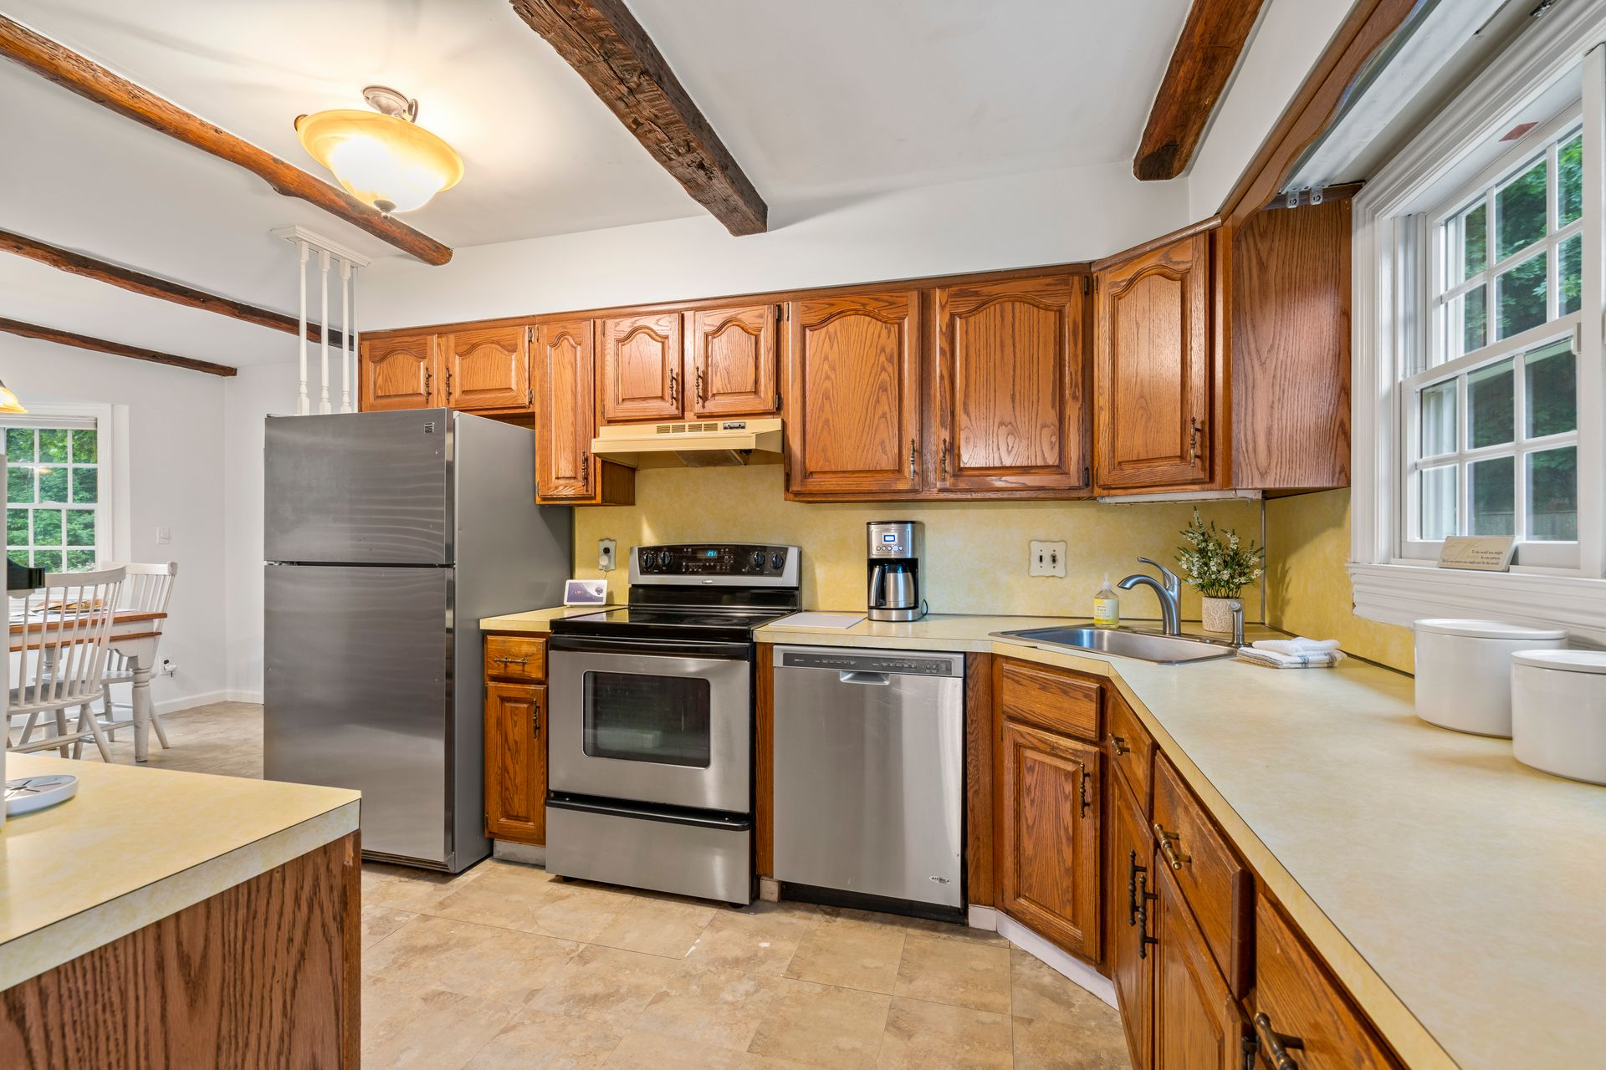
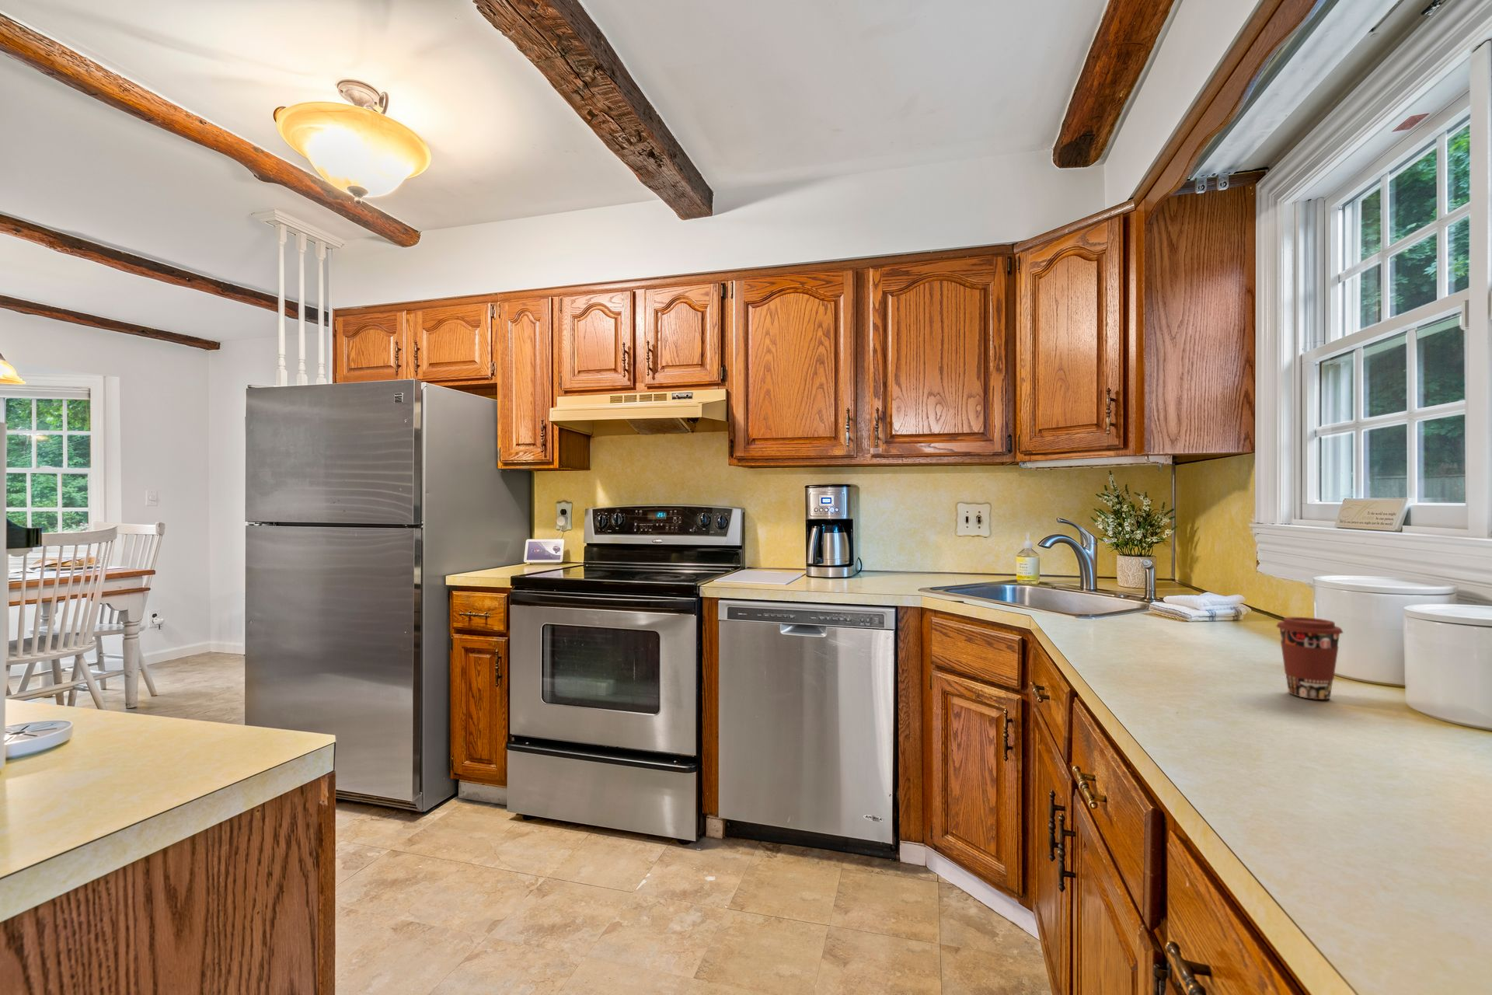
+ coffee cup [1276,616,1344,701]
